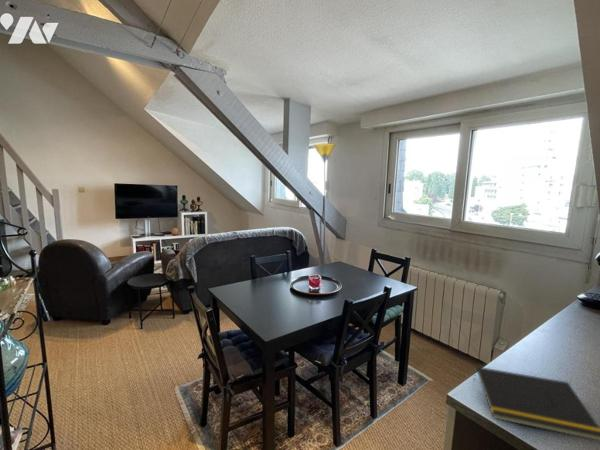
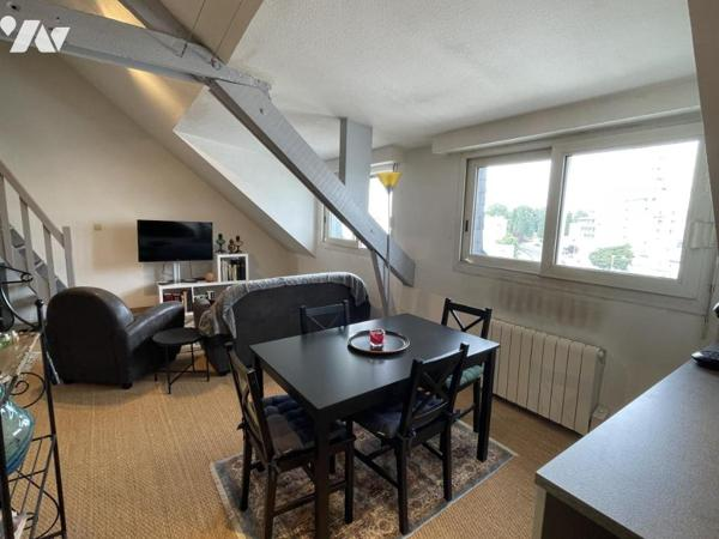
- notepad [473,366,600,442]
